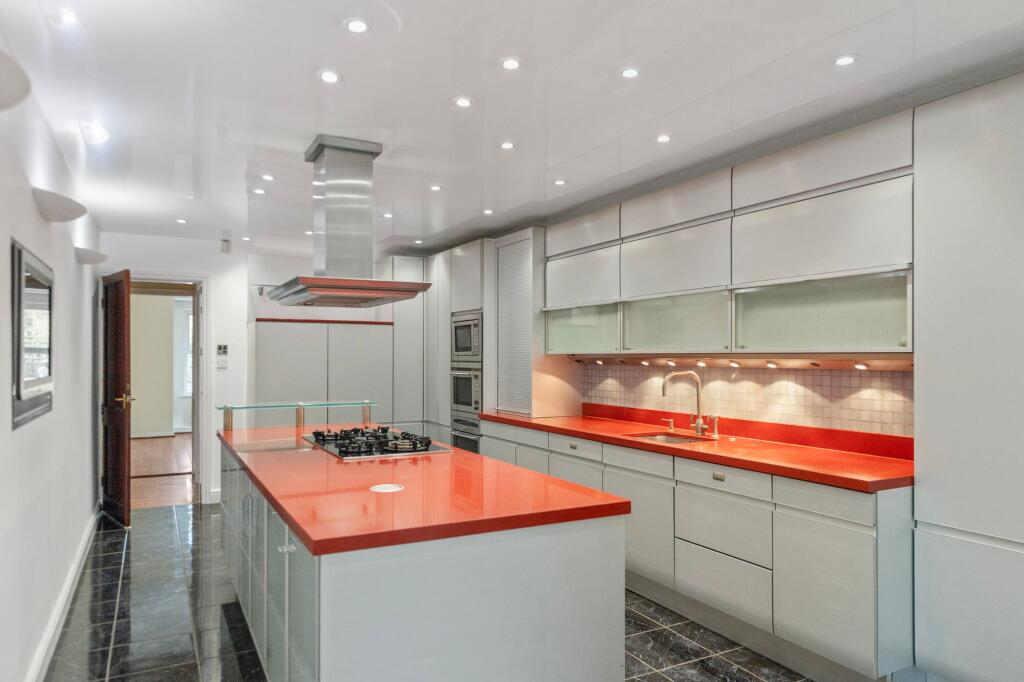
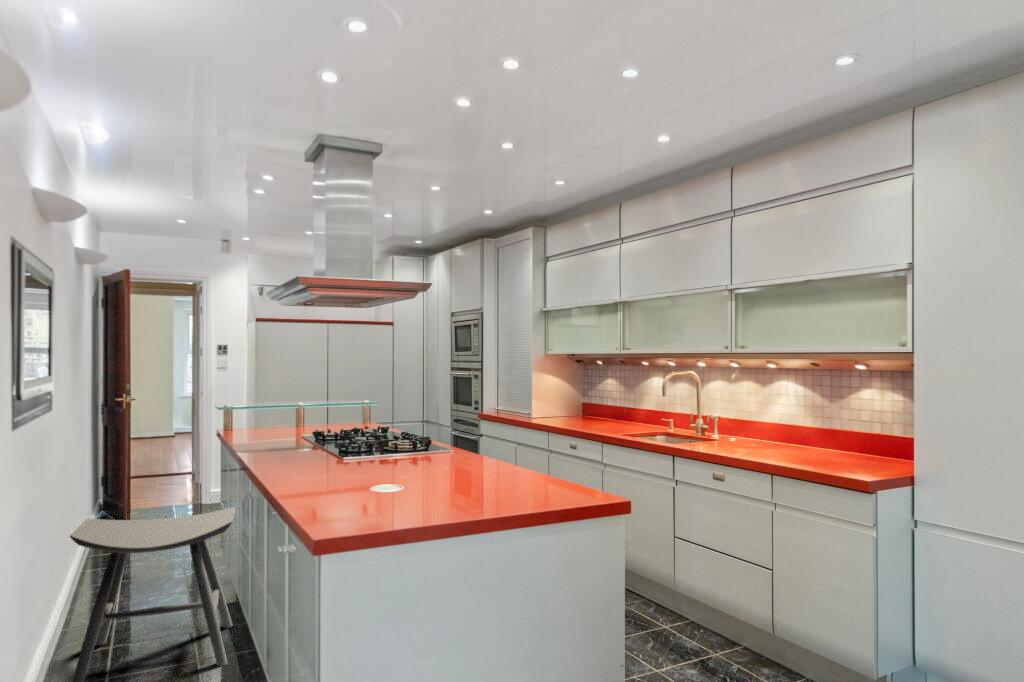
+ stool [69,506,237,682]
